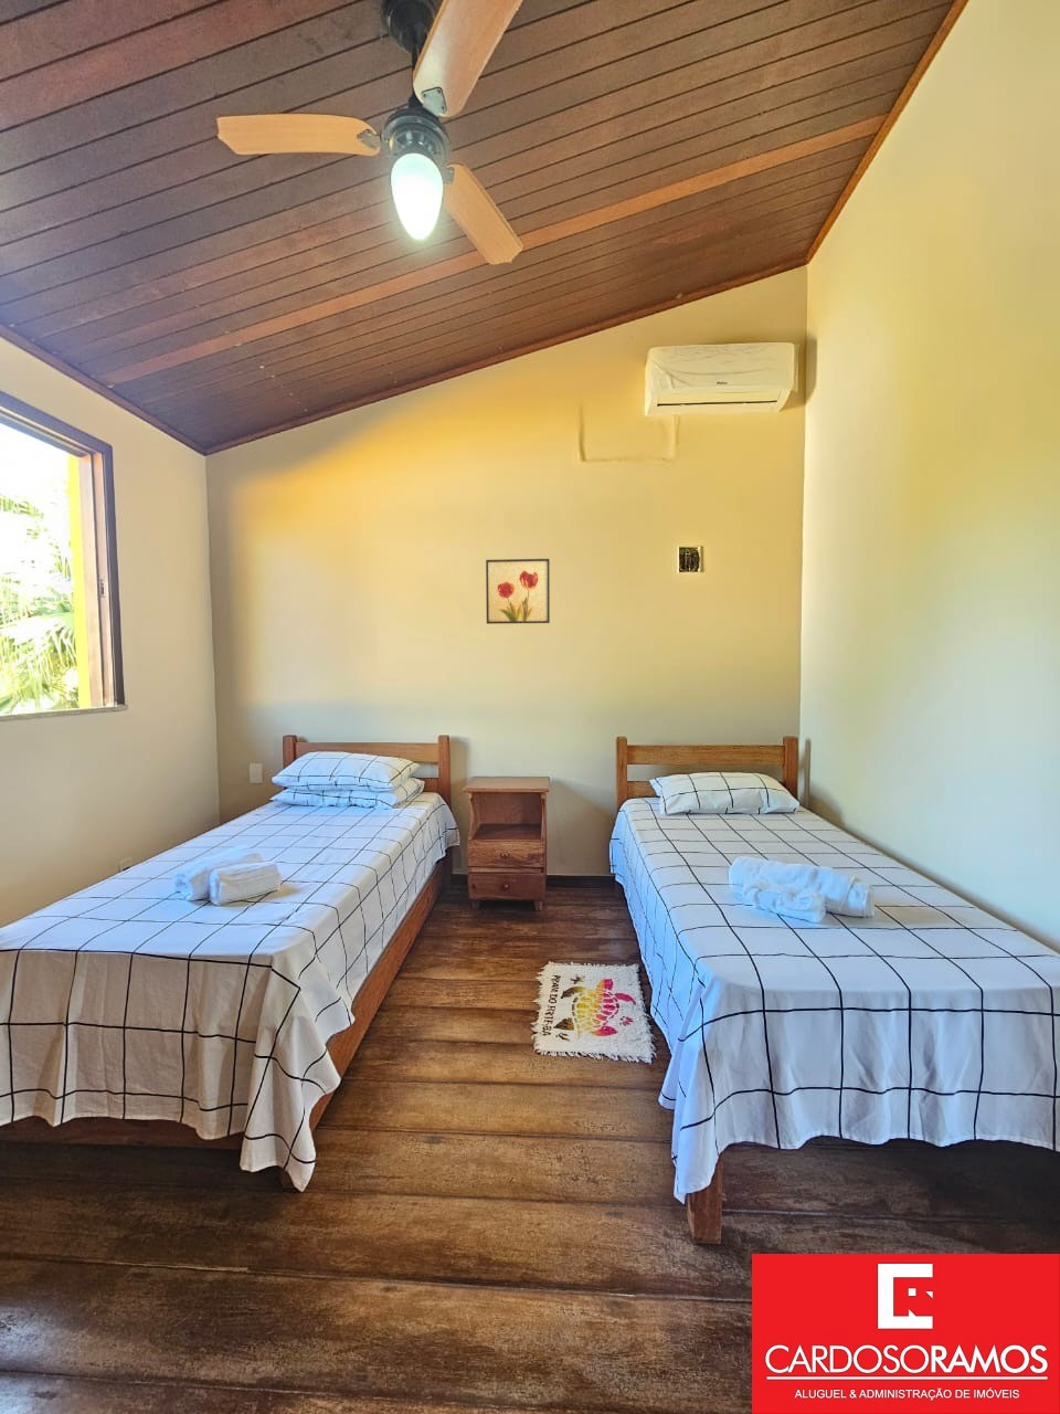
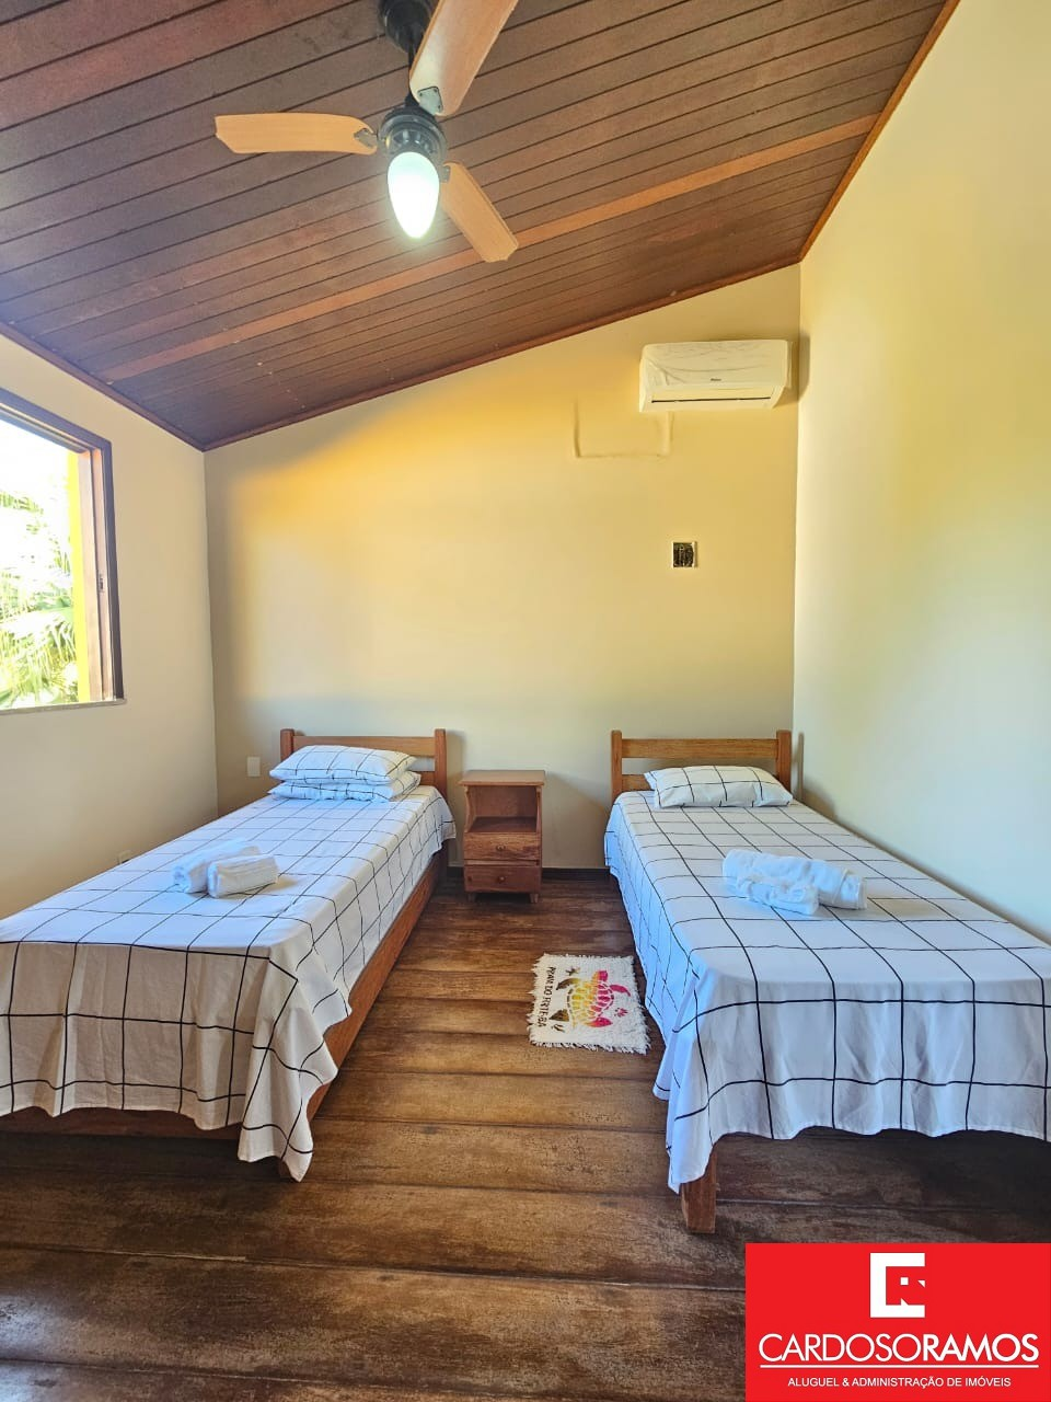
- wall art [484,558,551,626]
